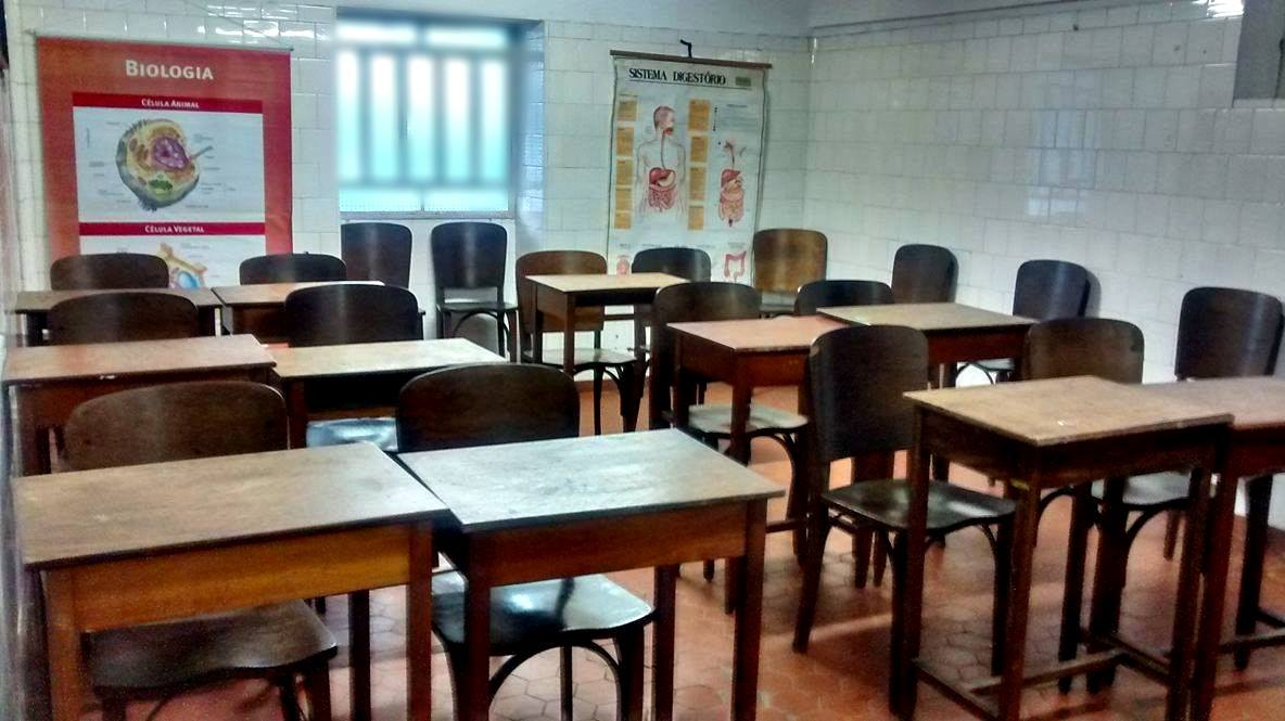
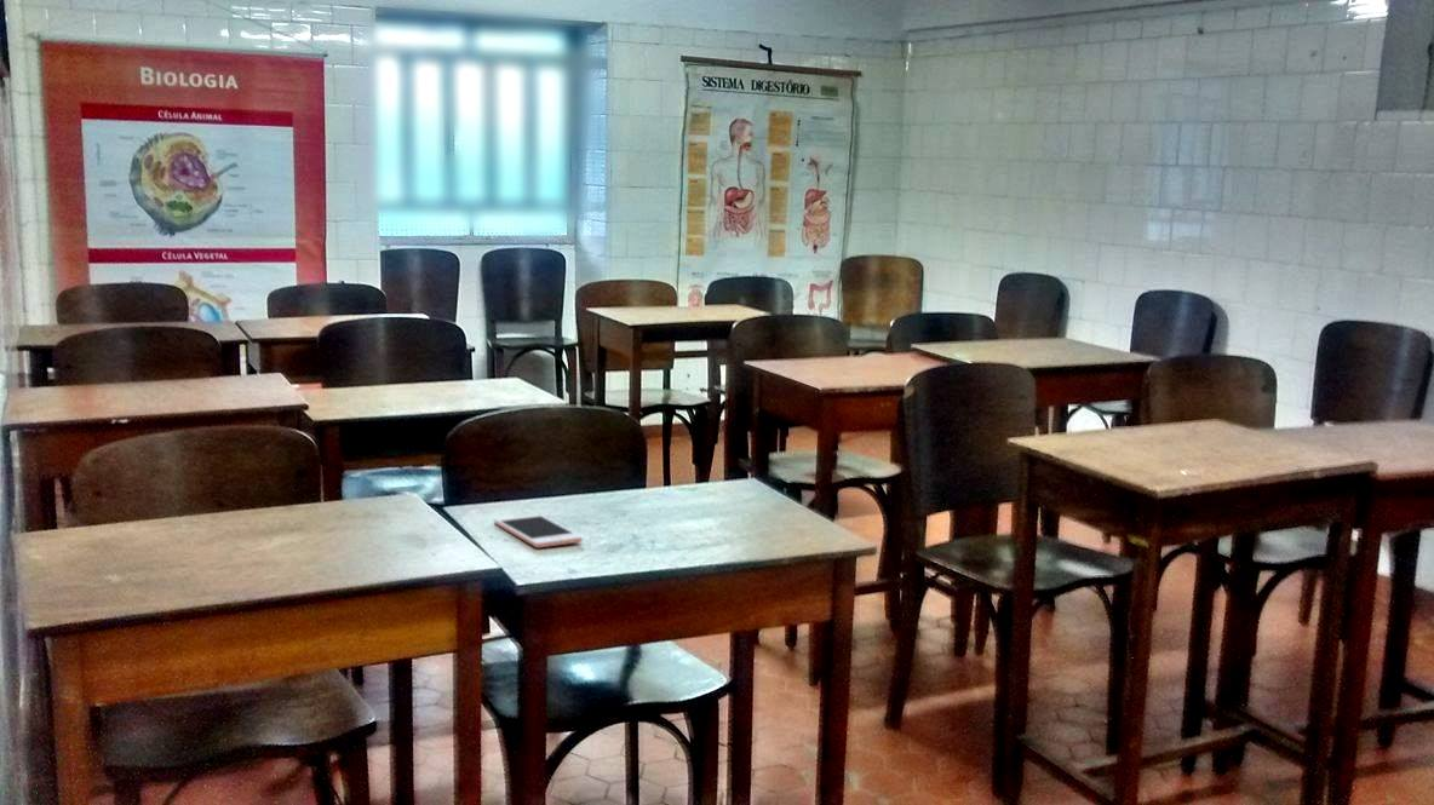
+ cell phone [493,513,584,548]
